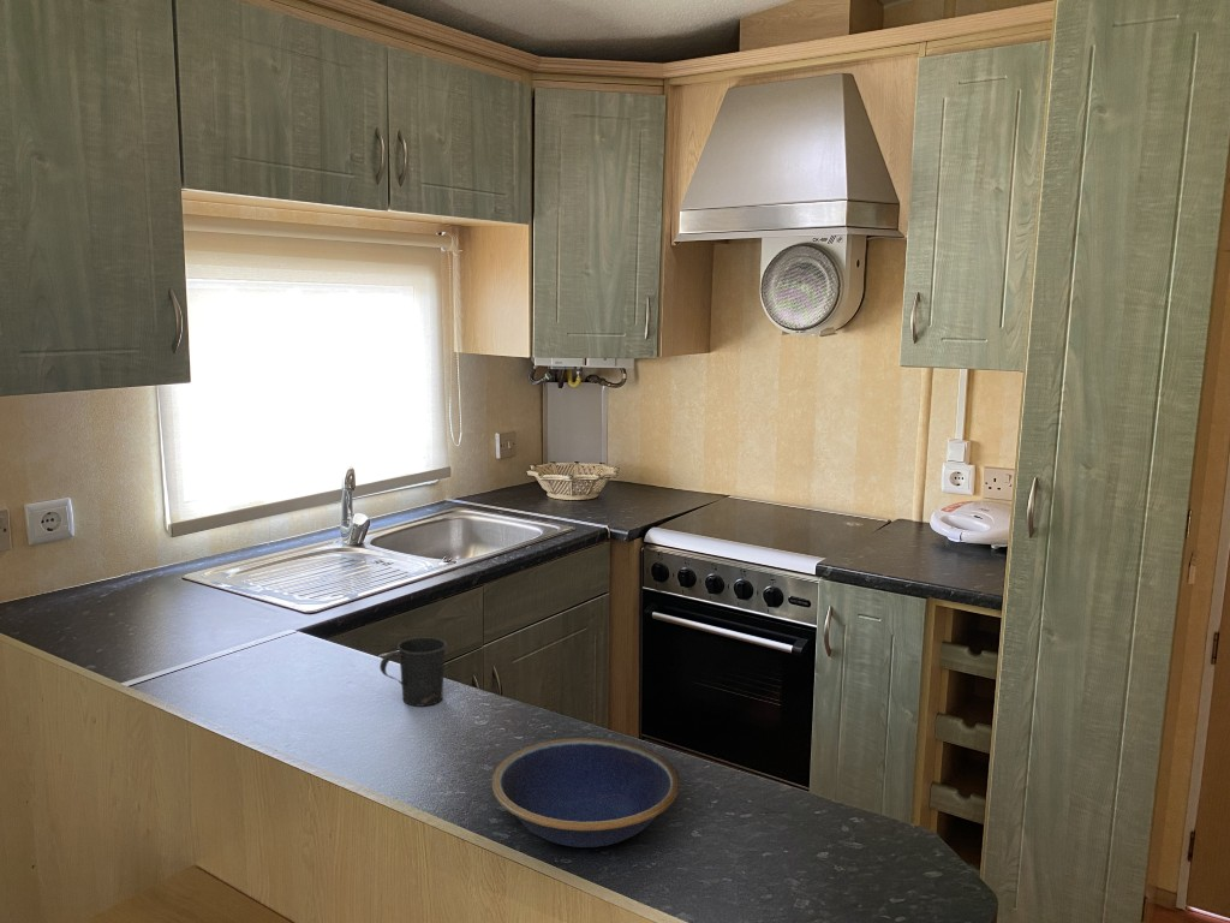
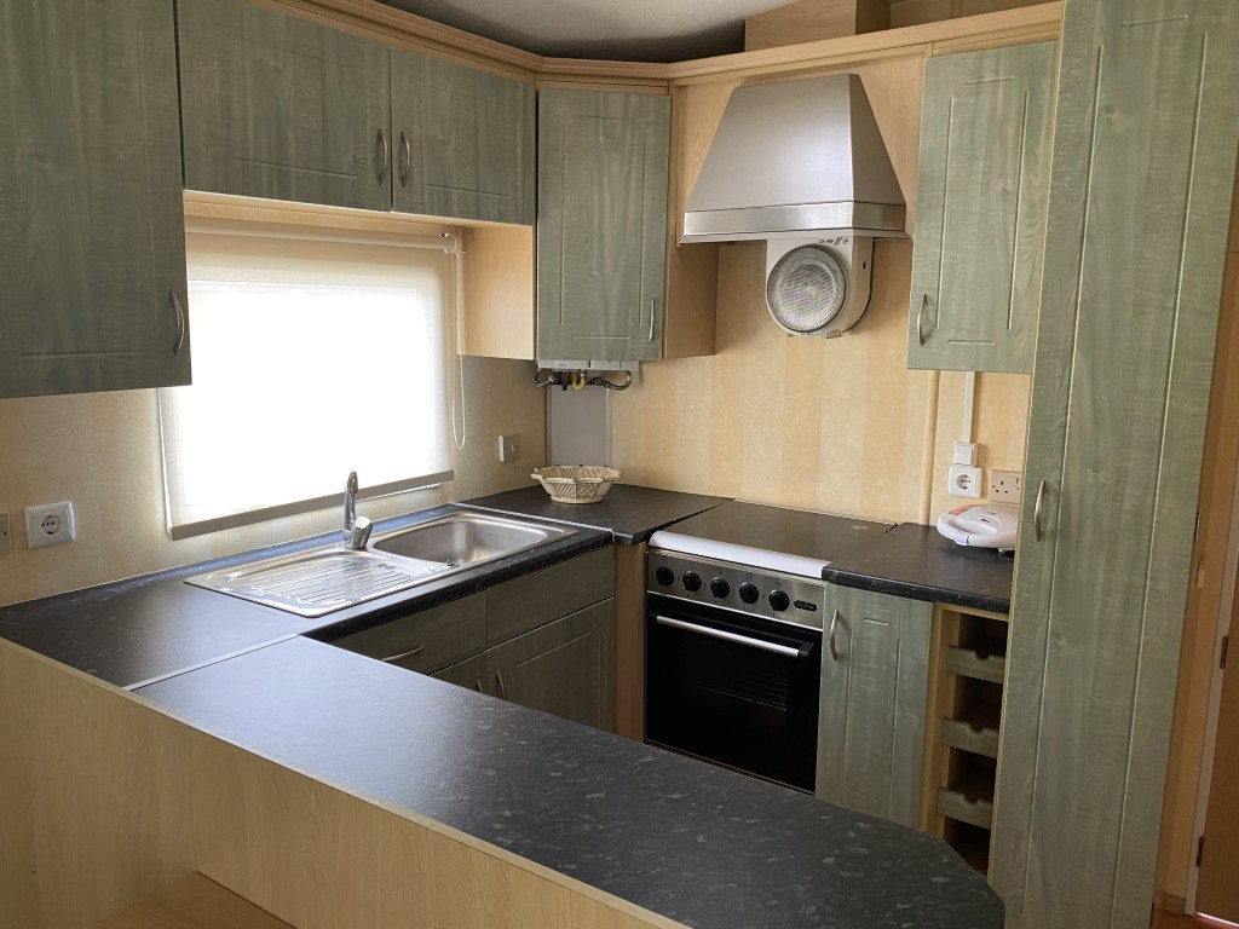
- mug [378,636,448,708]
- bowl [491,737,681,848]
